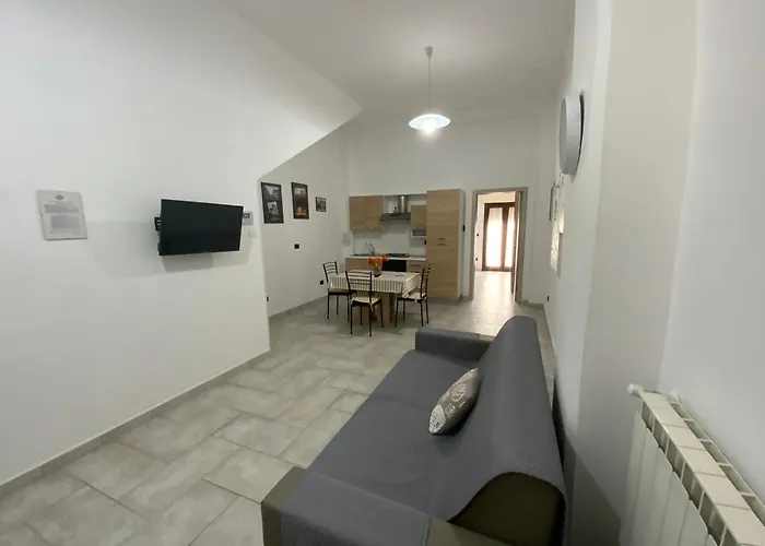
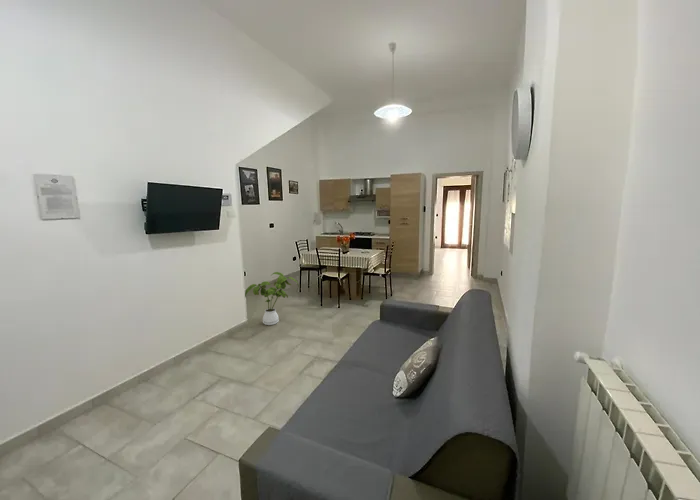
+ house plant [244,271,300,326]
